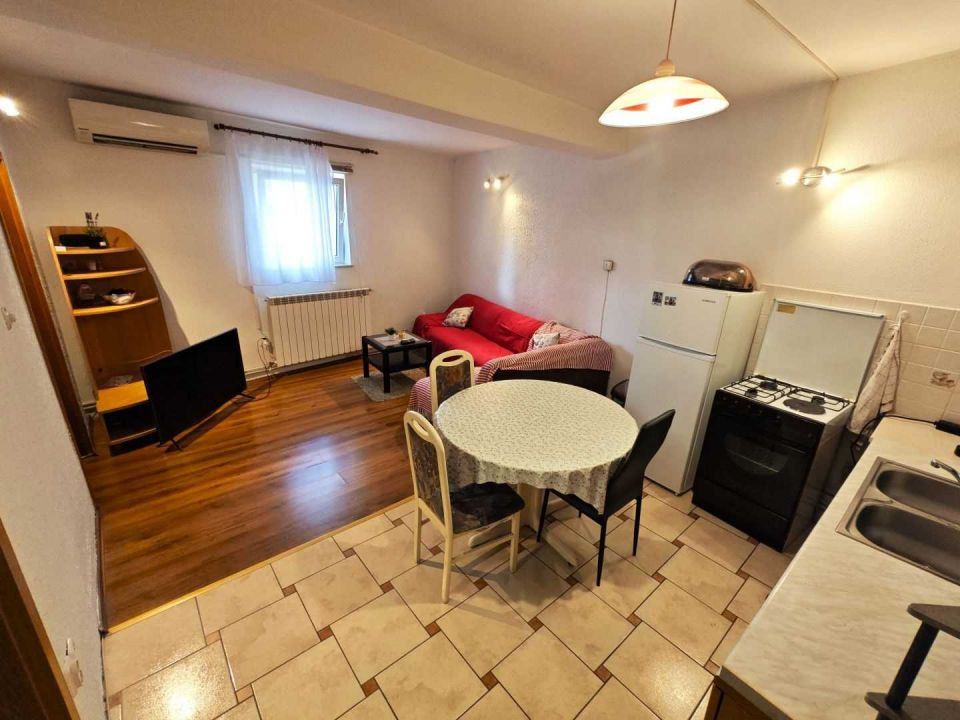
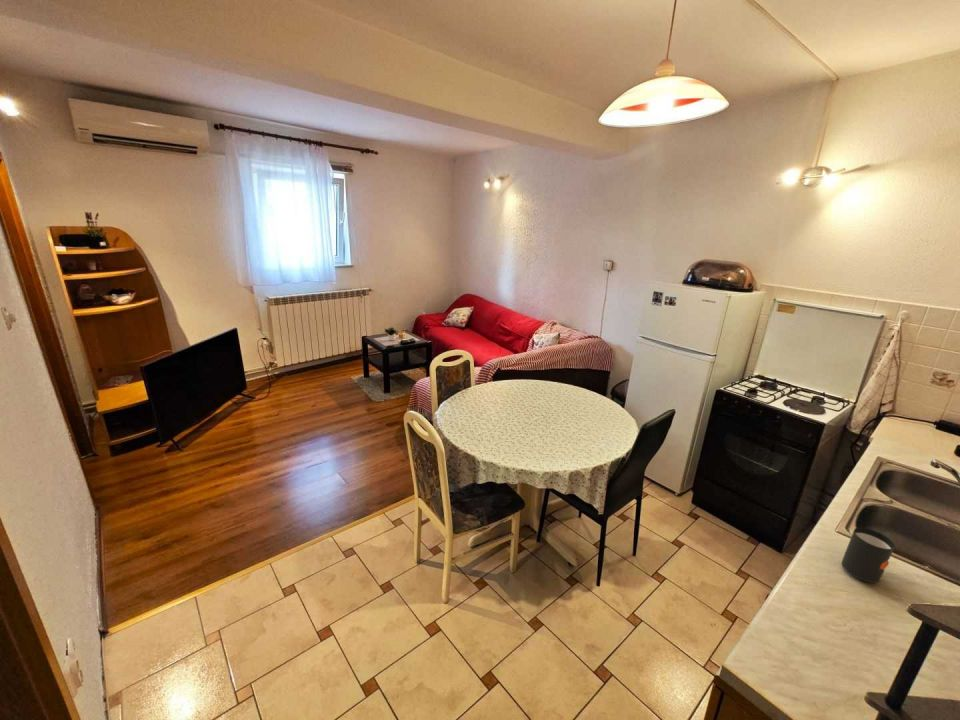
+ mug [841,526,896,584]
